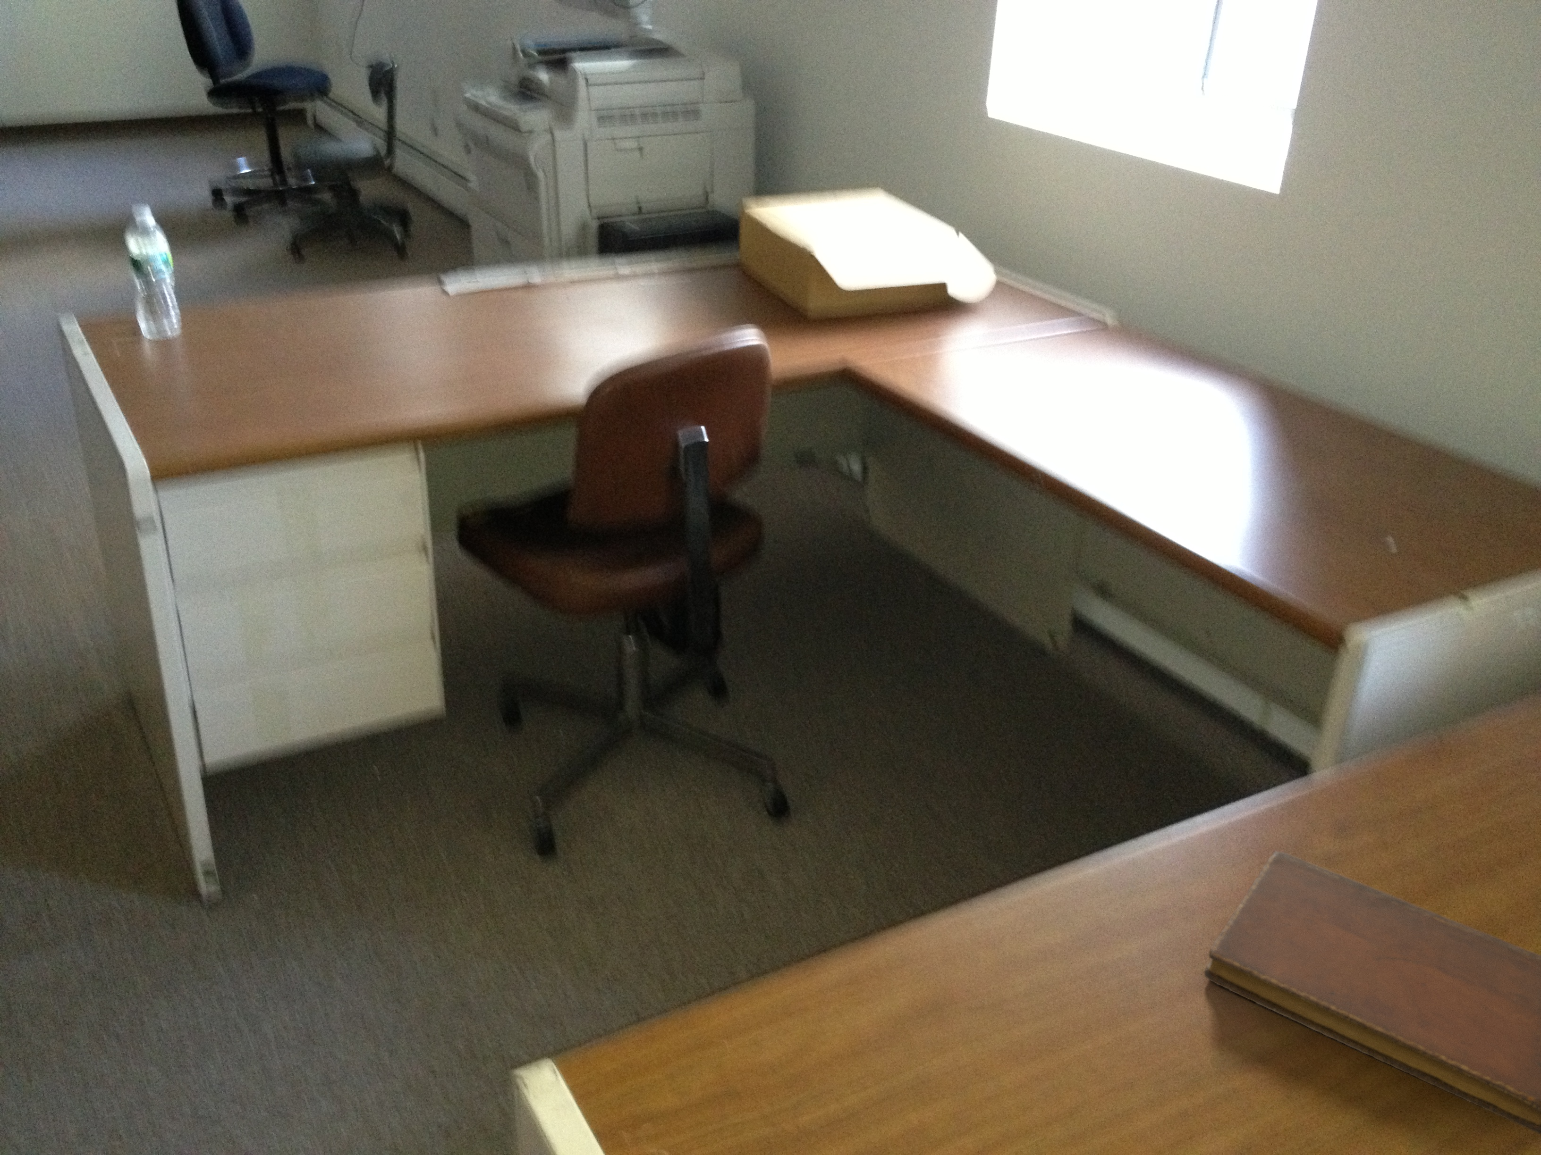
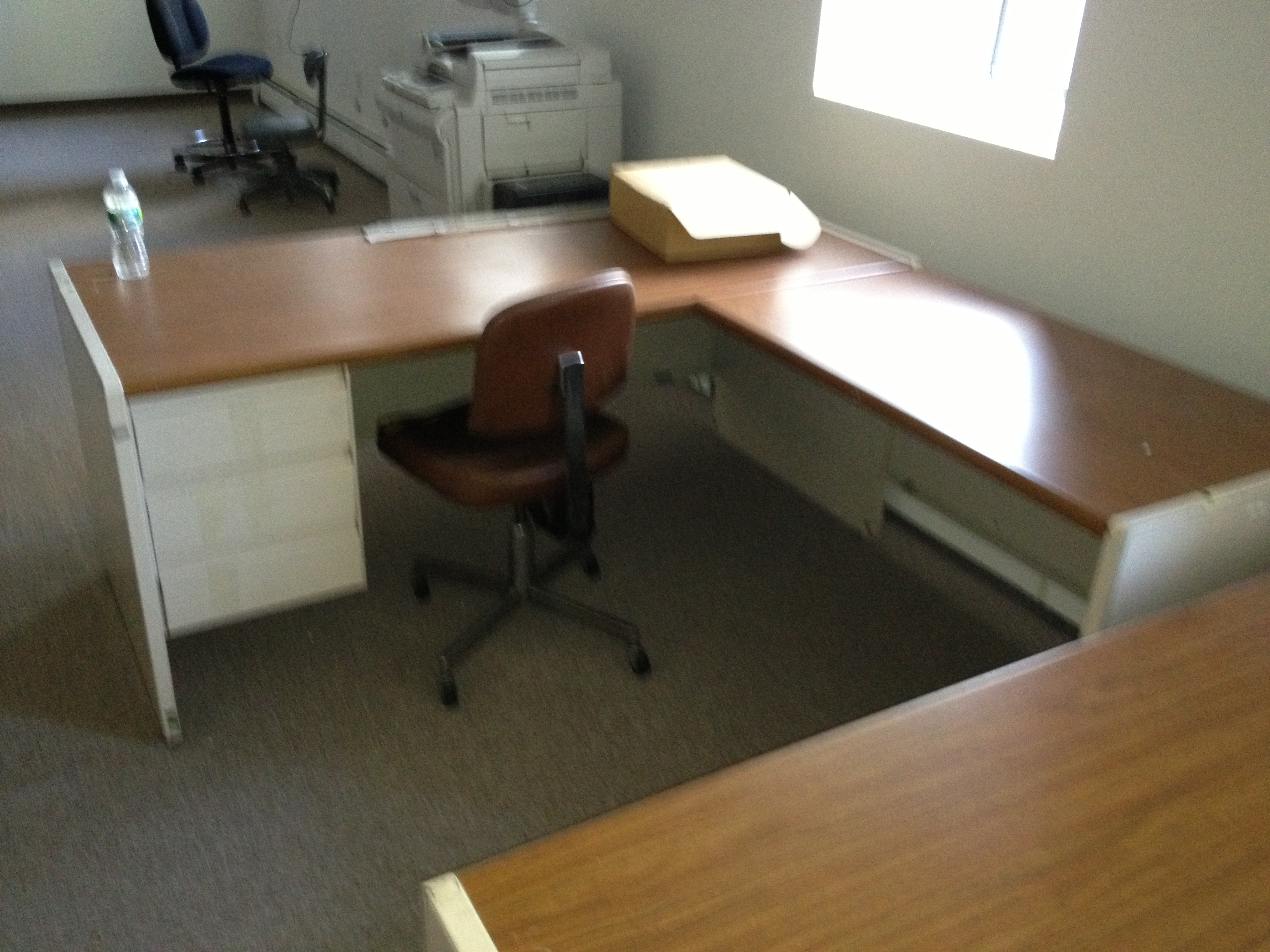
- notebook [1204,850,1541,1134]
